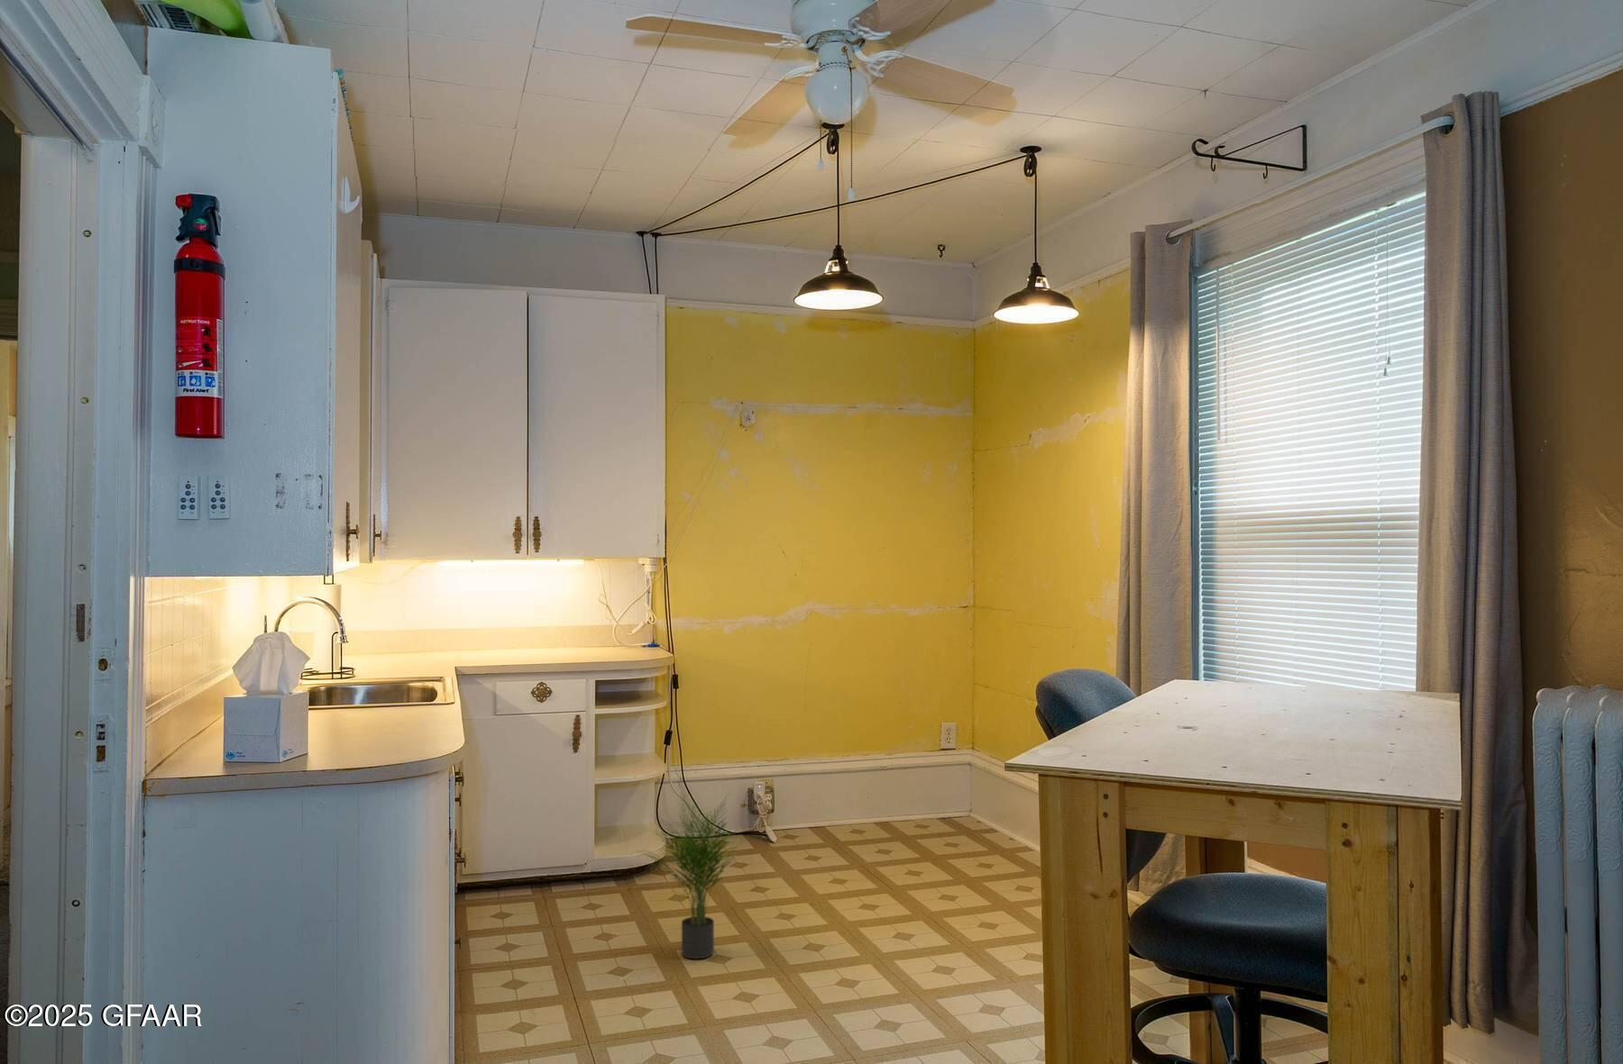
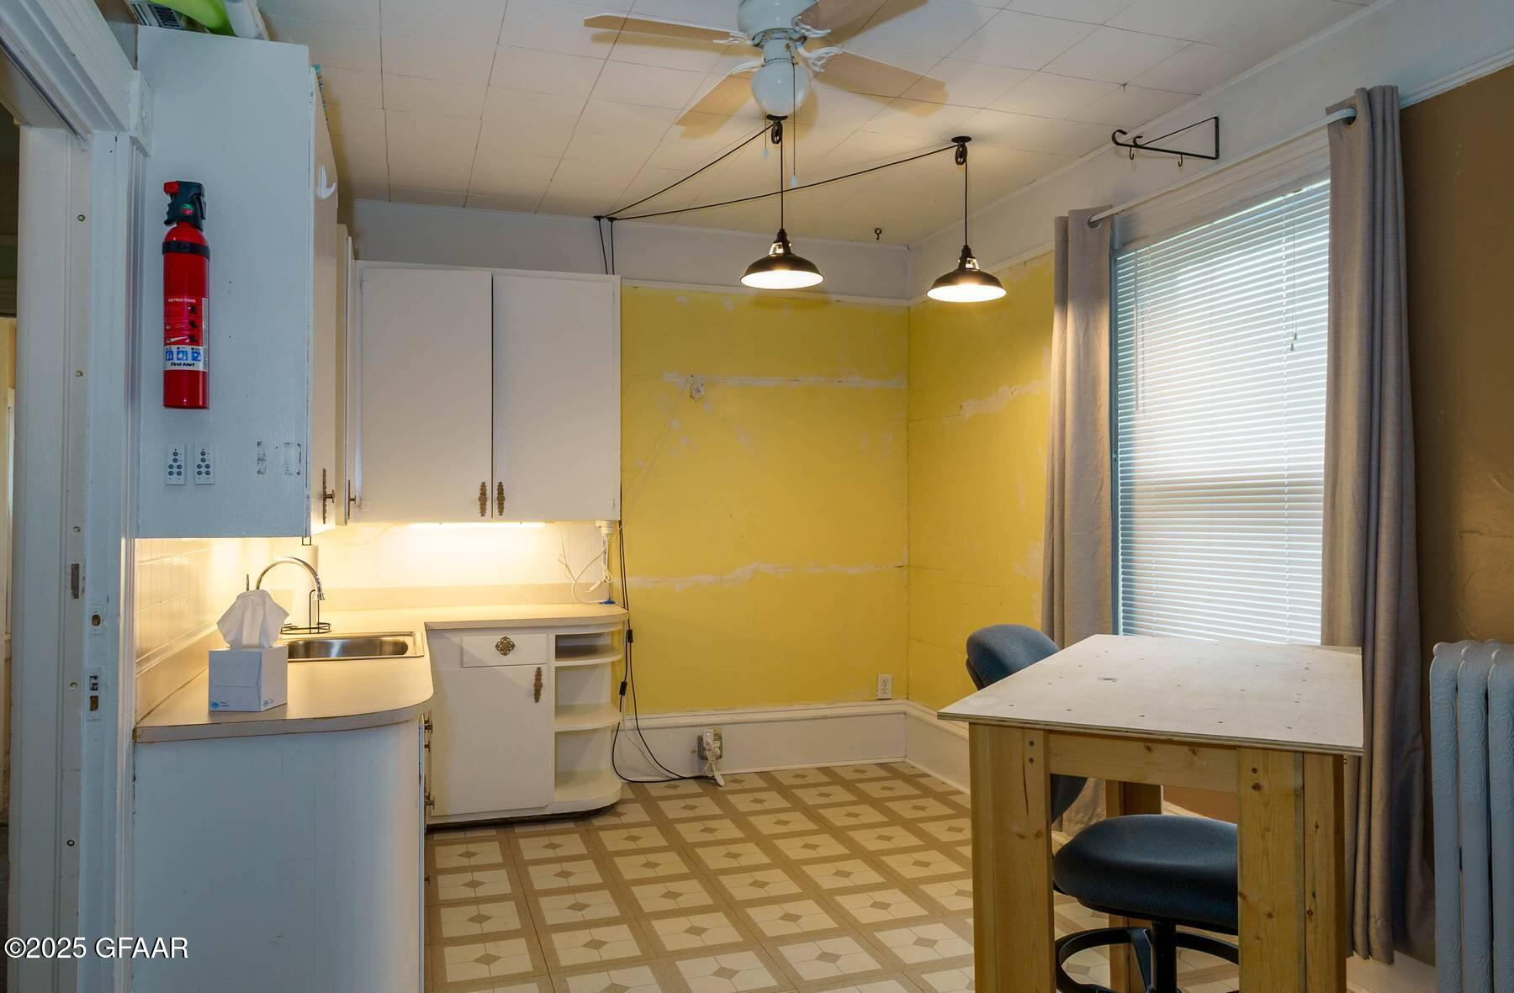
- potted plant [633,790,744,960]
